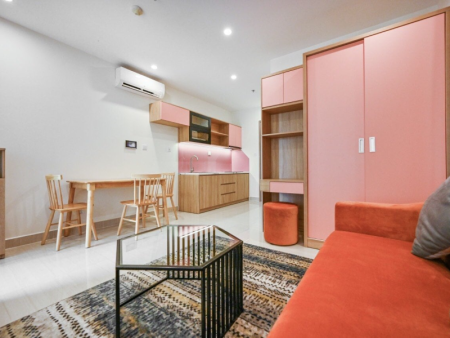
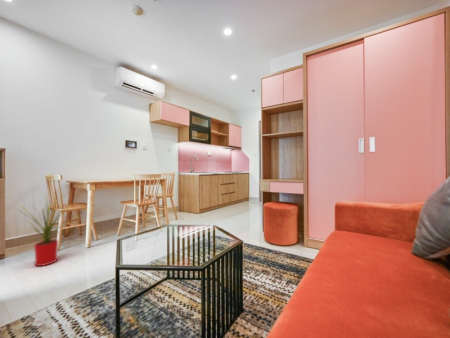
+ house plant [17,196,81,267]
